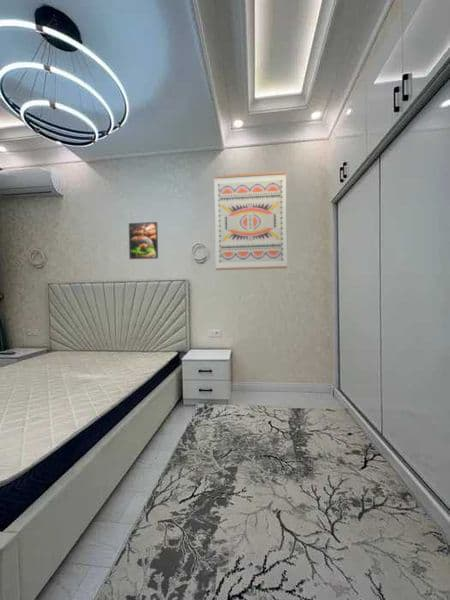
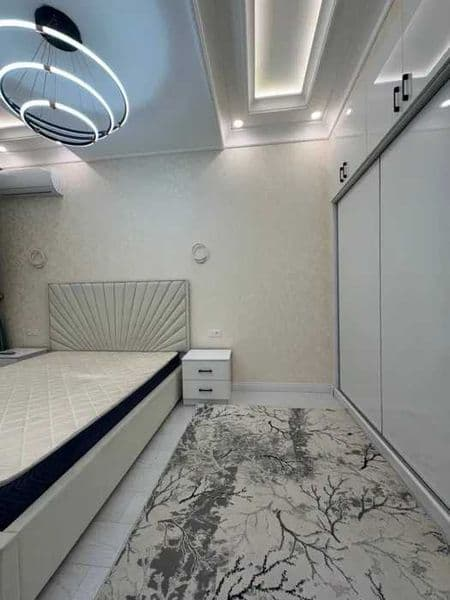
- wall art [213,170,288,271]
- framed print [128,221,159,260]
